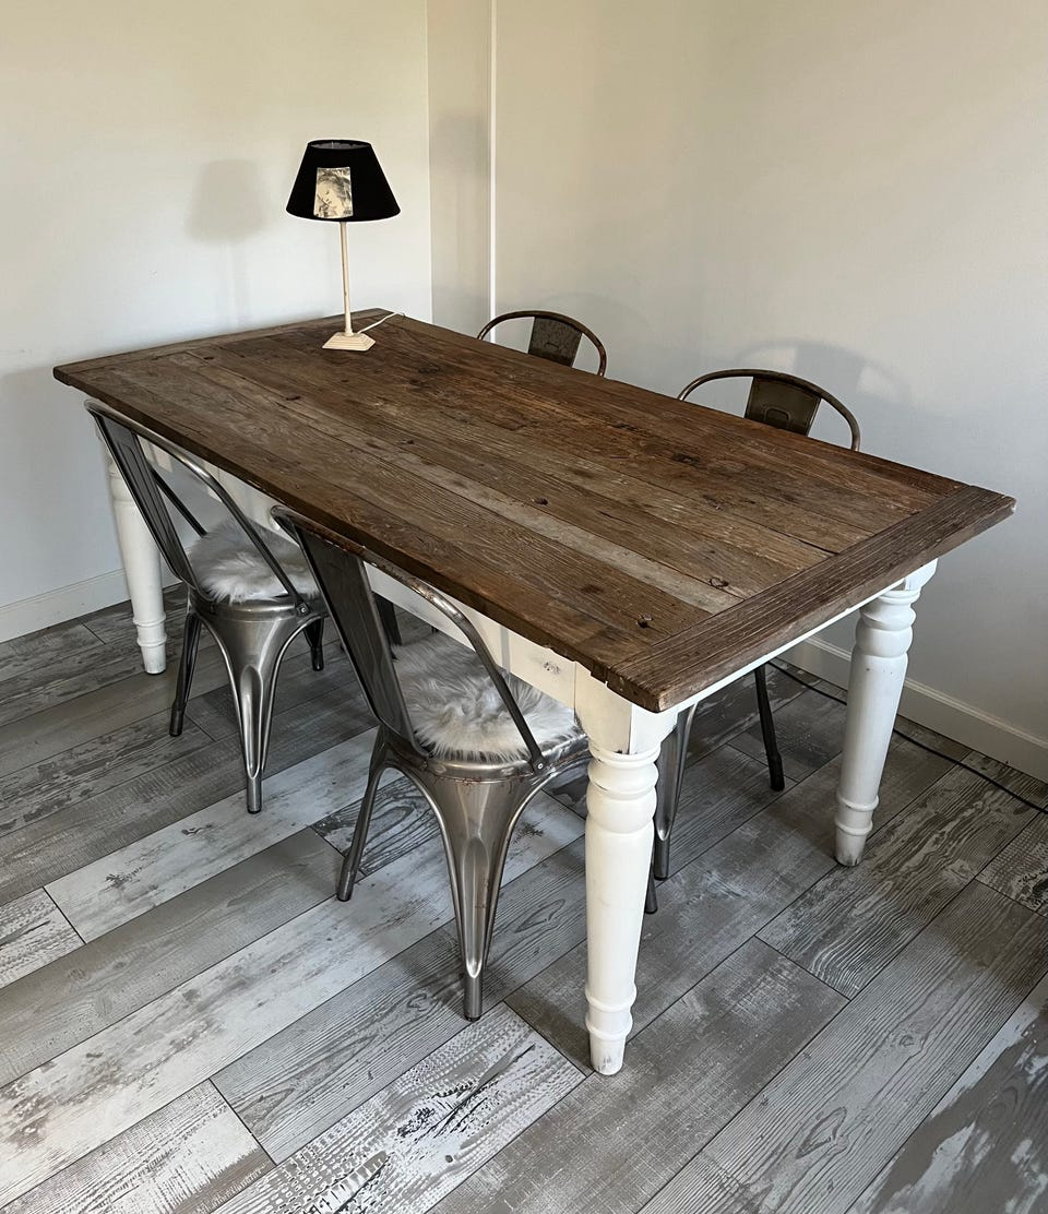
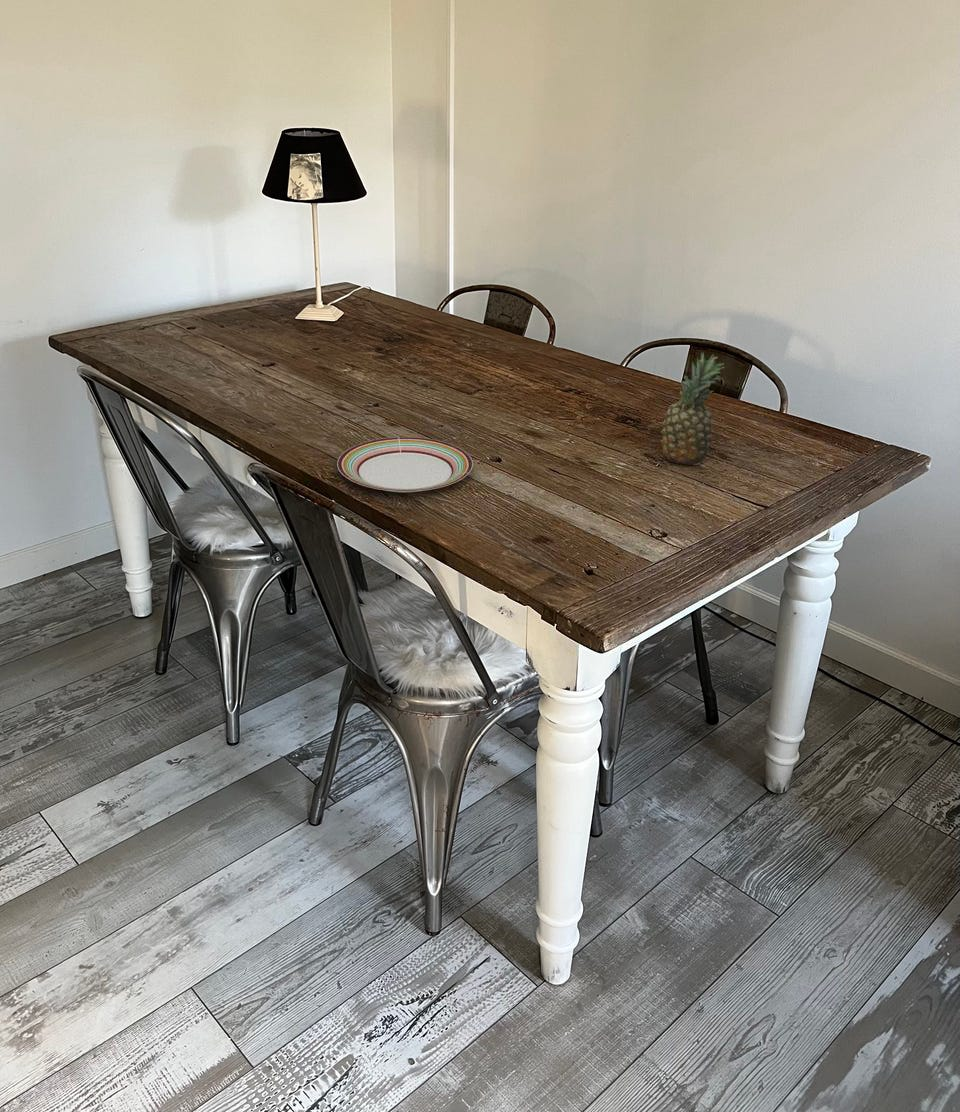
+ fruit [660,351,725,466]
+ plate [336,436,474,493]
